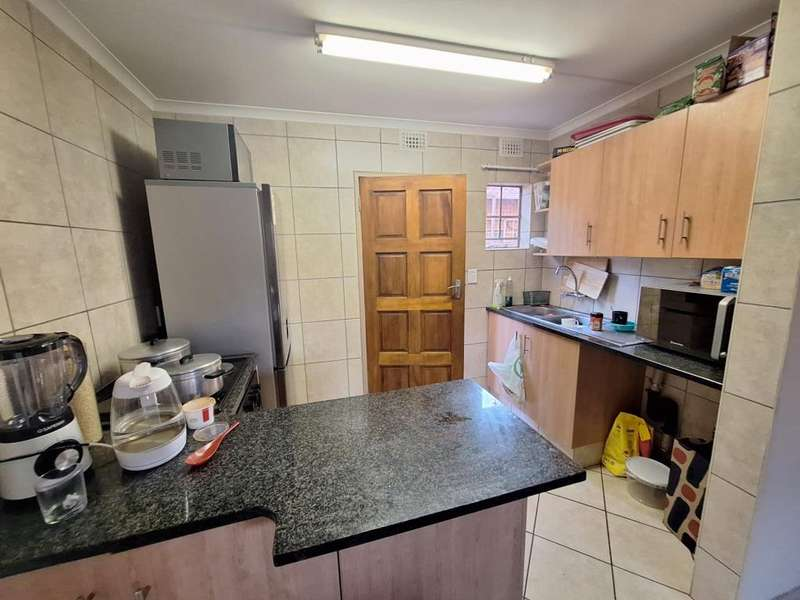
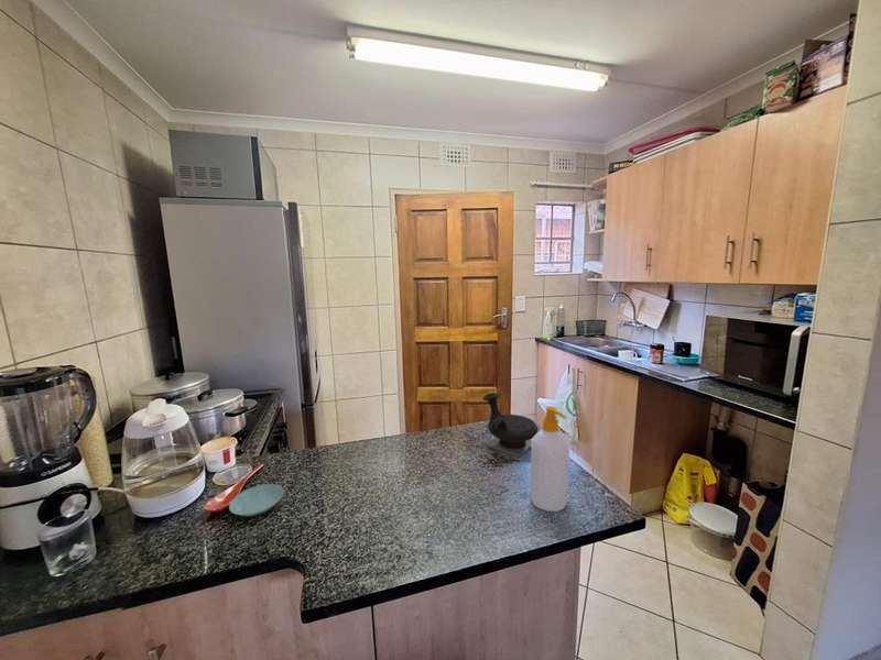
+ soap bottle [529,405,570,513]
+ teapot [481,392,540,459]
+ saucer [228,483,285,517]
